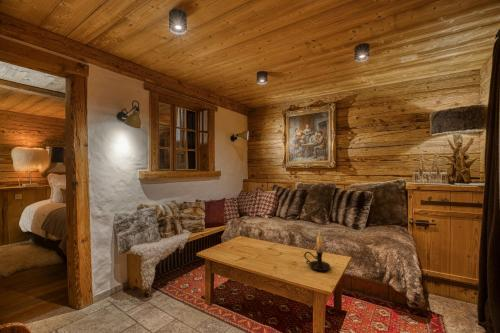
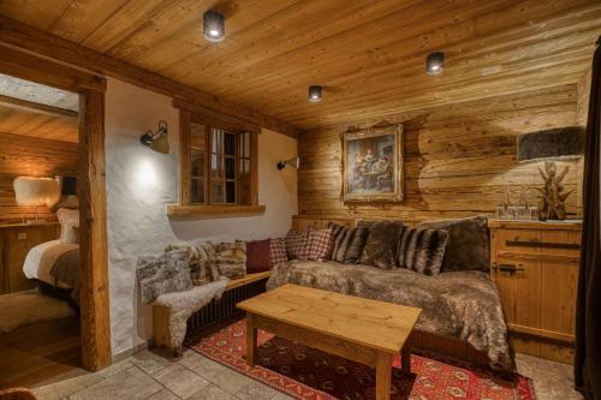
- candle holder [303,230,331,273]
